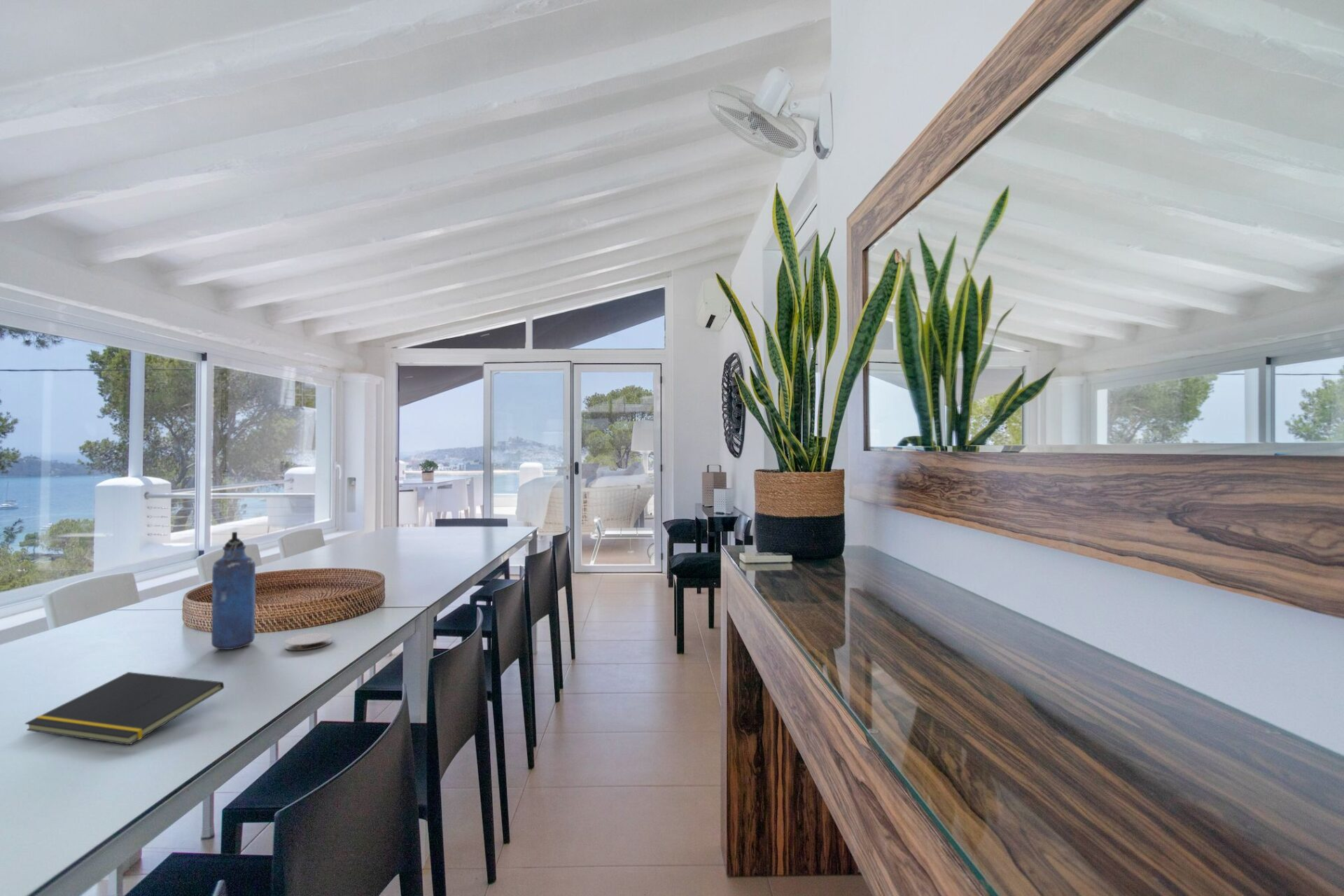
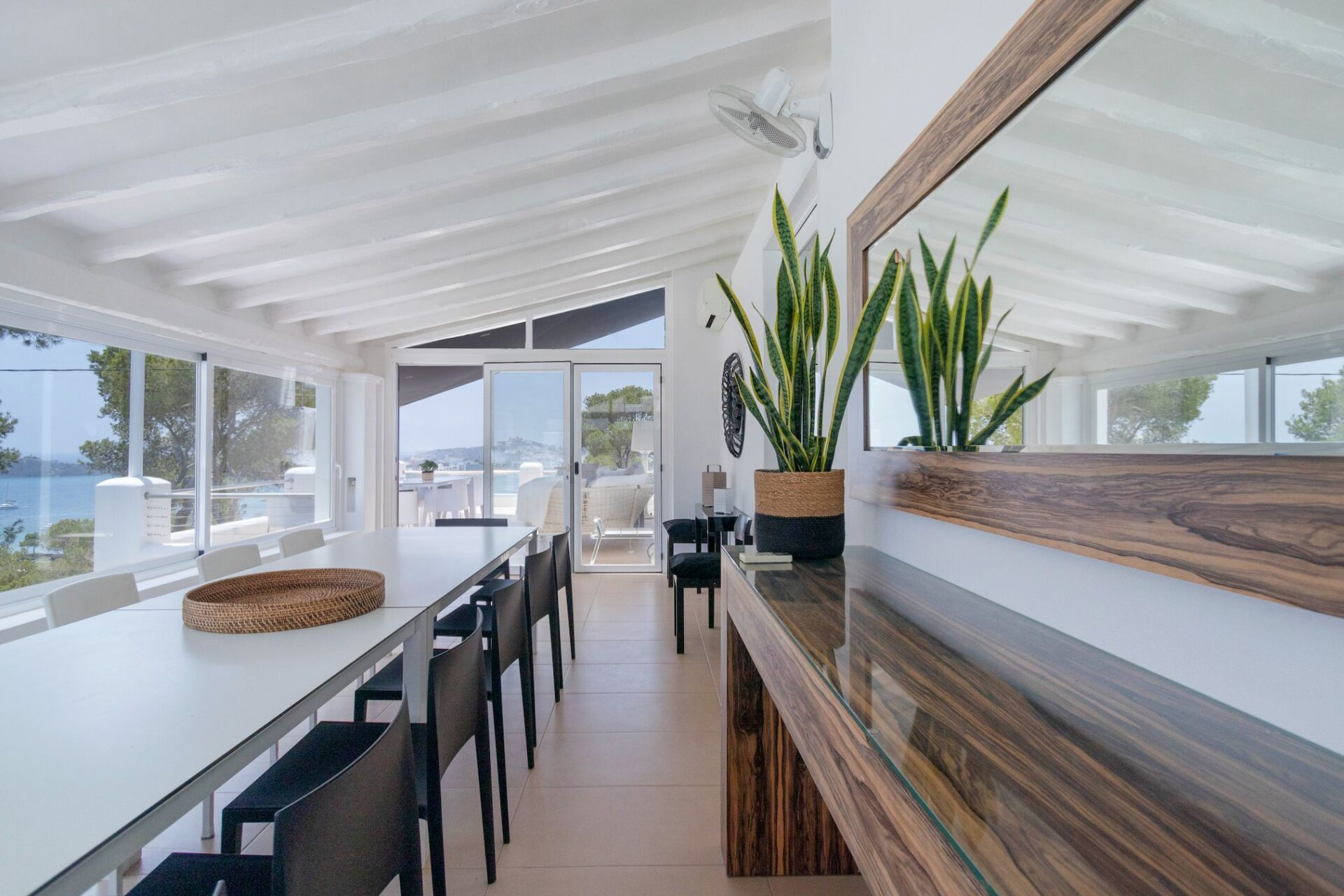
- coaster [284,632,332,651]
- notepad [25,671,225,745]
- water bottle [211,531,256,650]
